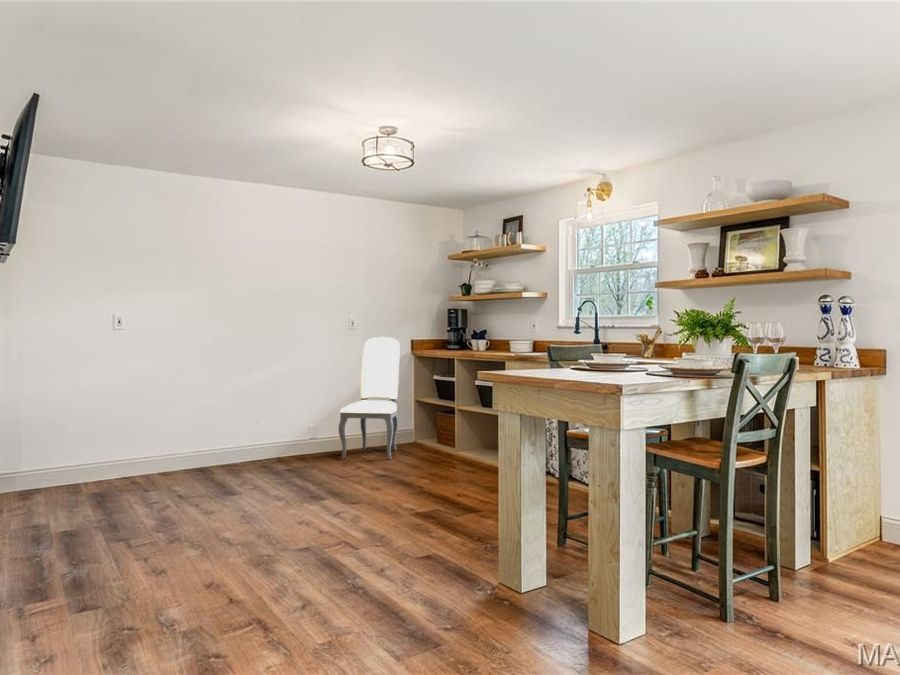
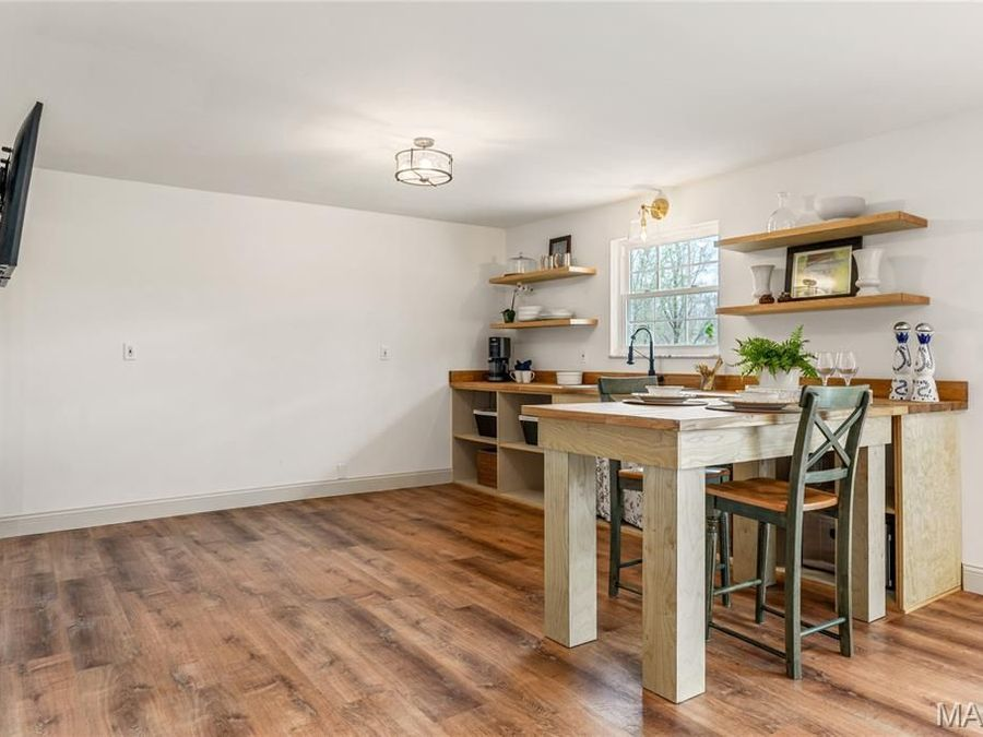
- dining chair [338,336,401,461]
